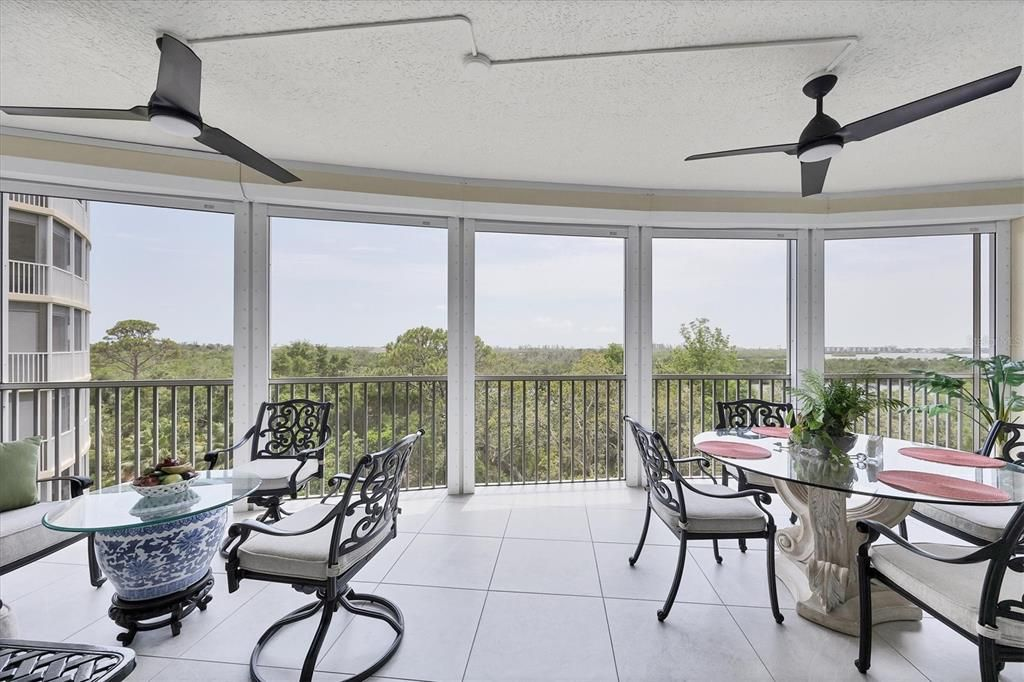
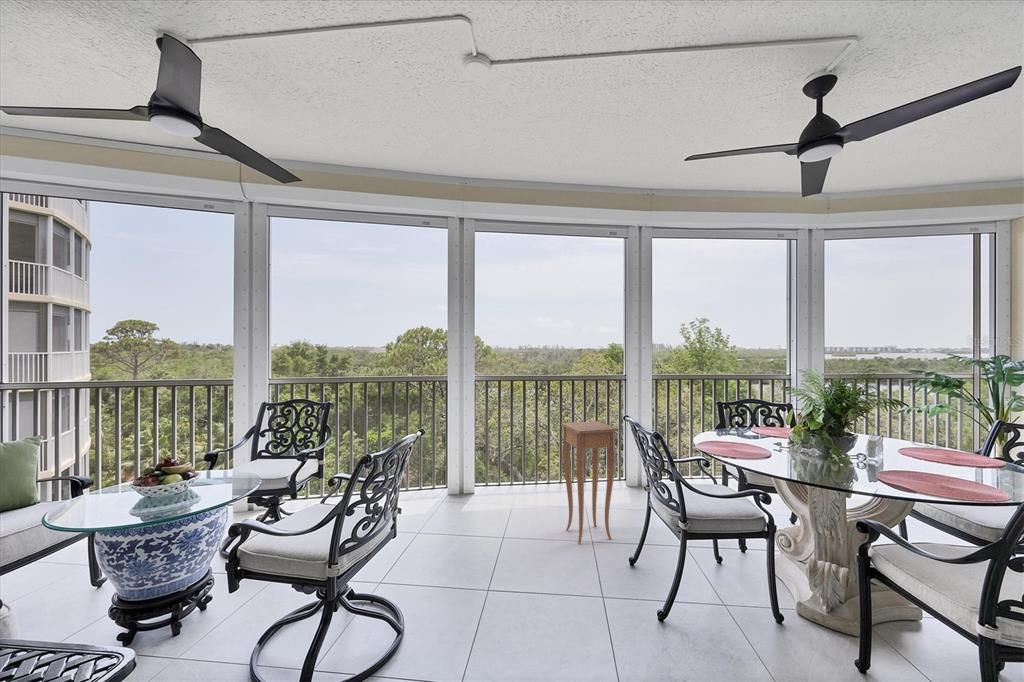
+ side table [560,420,620,545]
